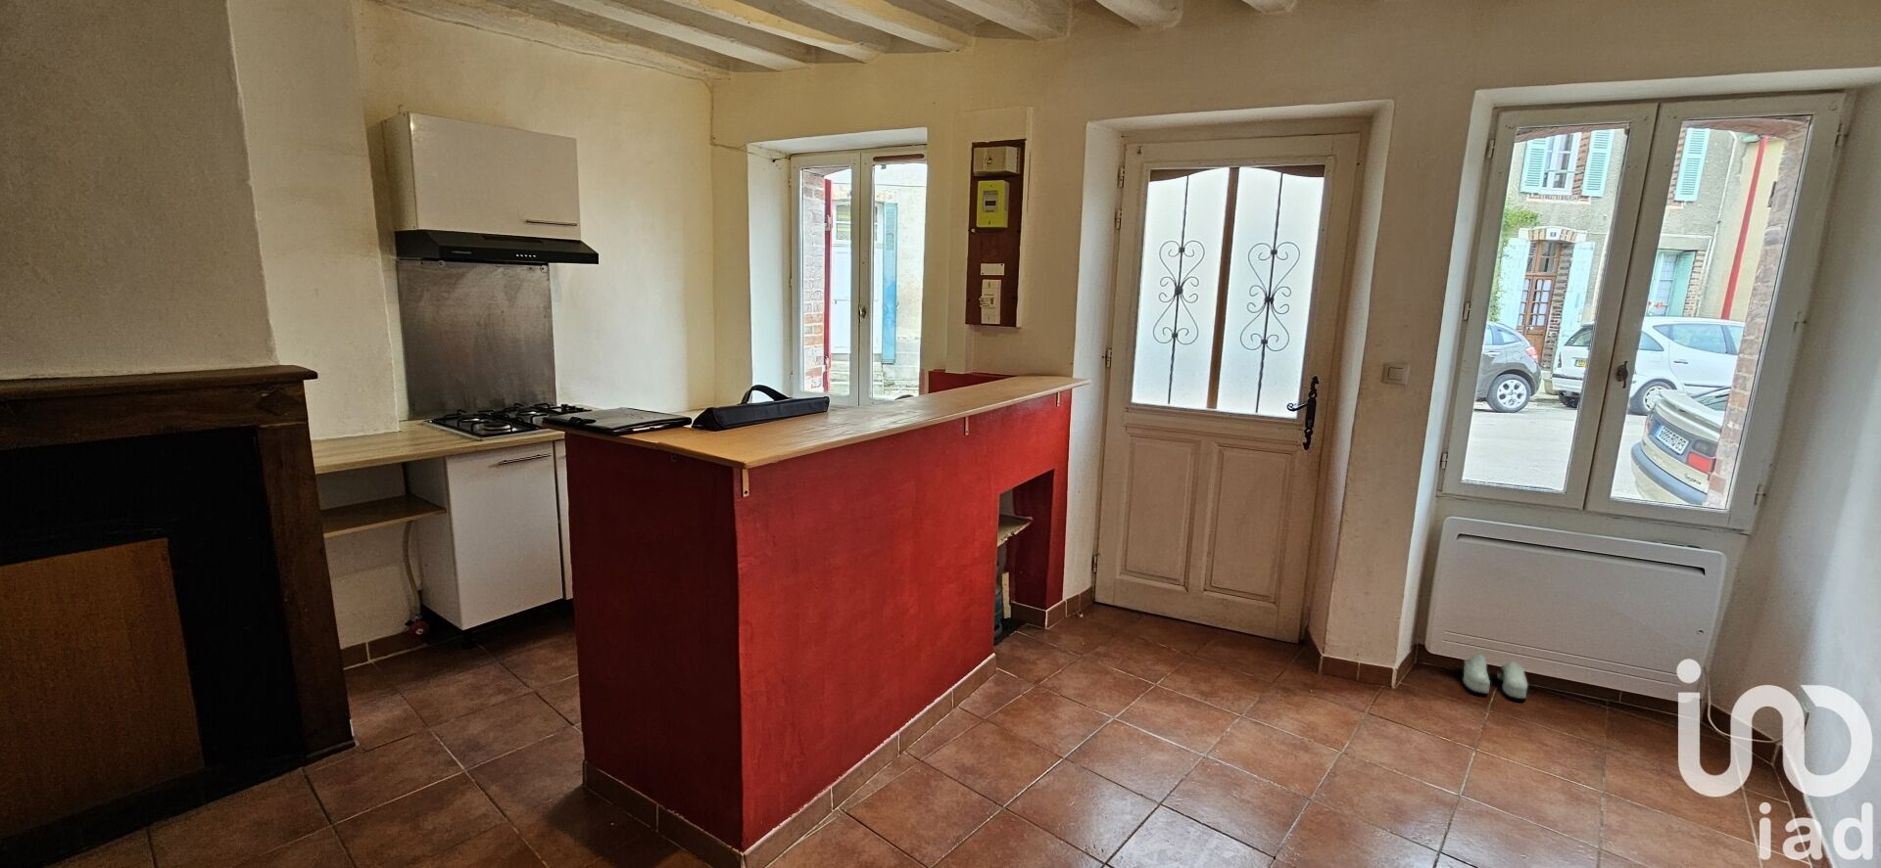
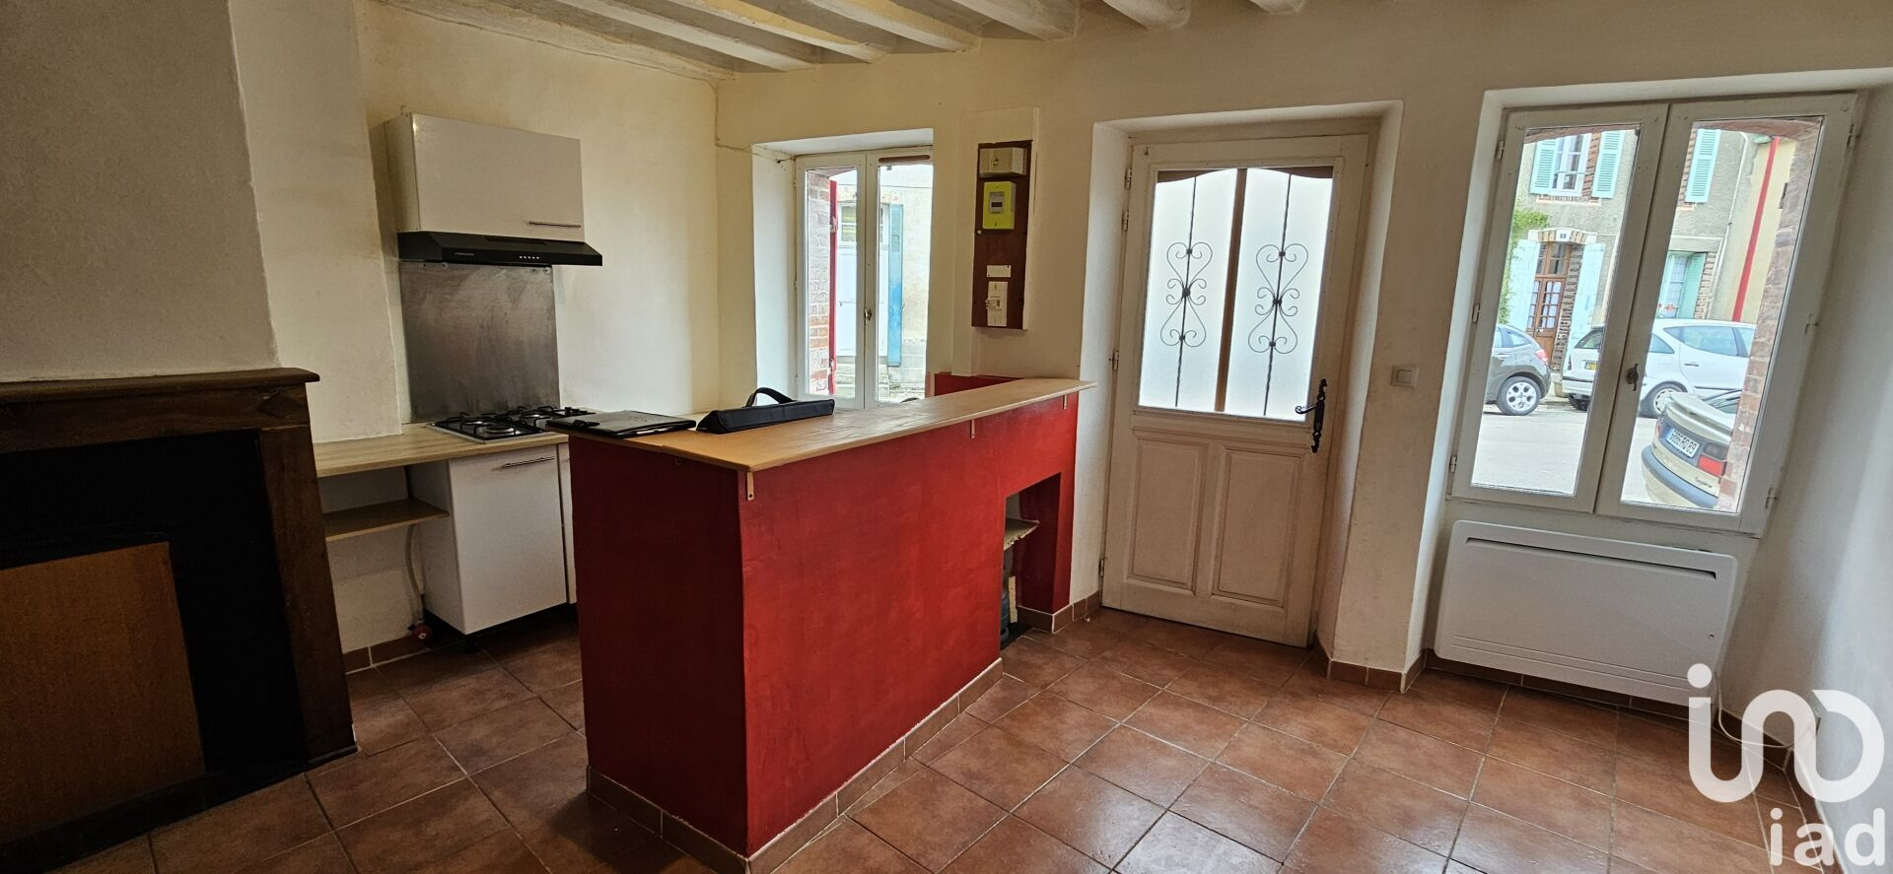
- boots [1461,653,1528,700]
